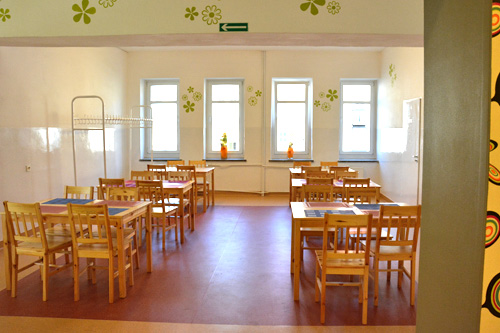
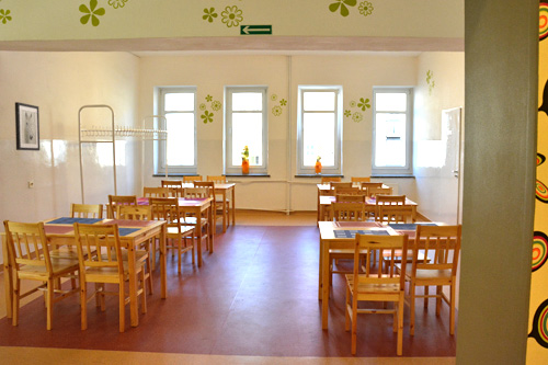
+ wall art [14,101,41,151]
